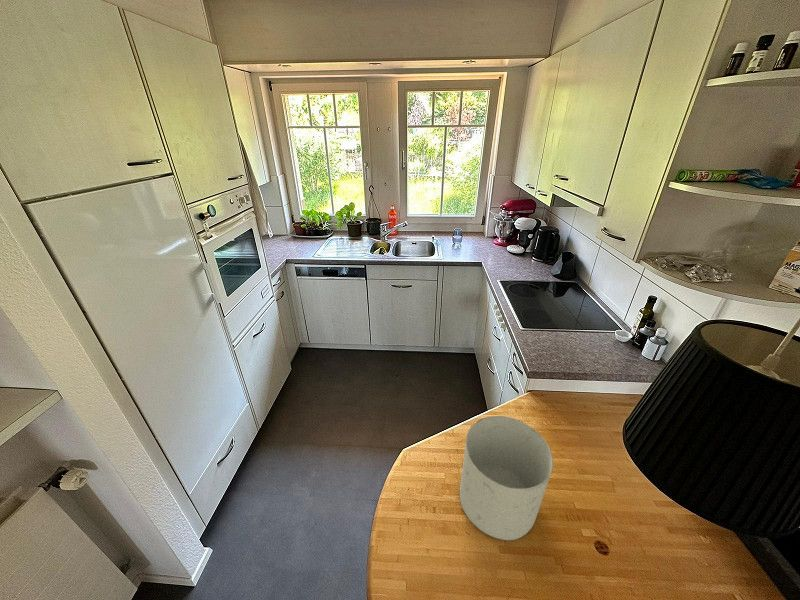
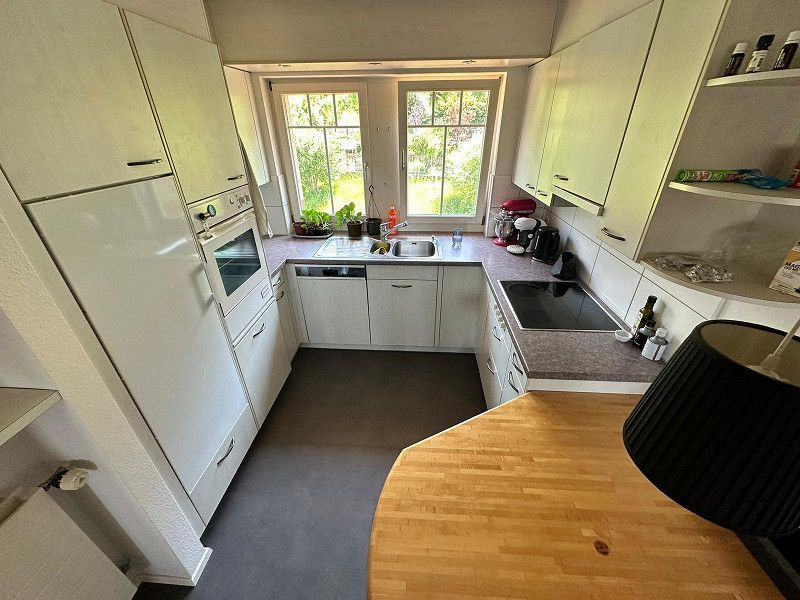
- flower pot [459,415,554,541]
